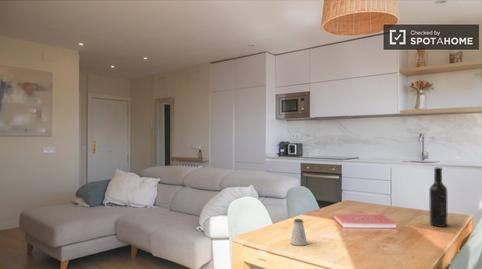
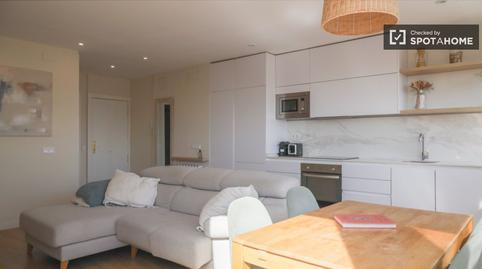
- wine bottle [428,167,448,228]
- saltshaker [289,218,308,247]
